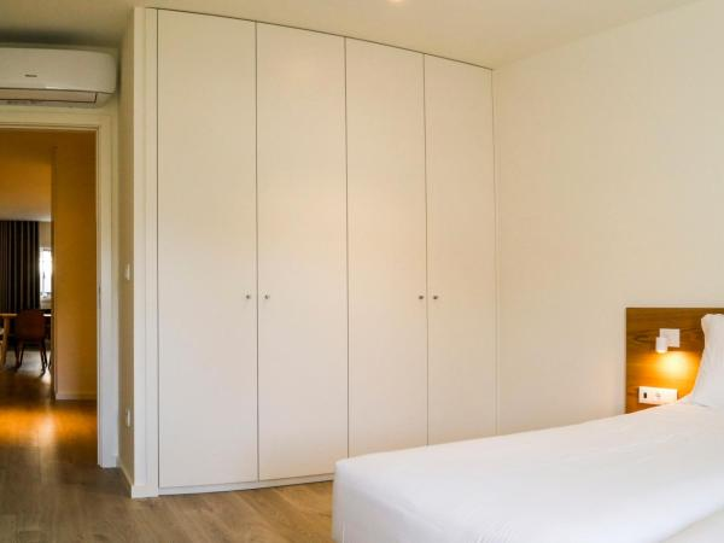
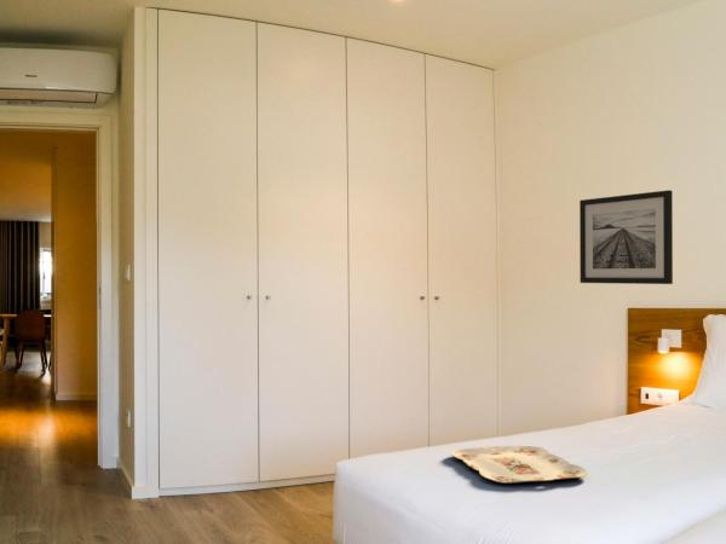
+ wall art [578,189,674,285]
+ serving tray [450,445,588,485]
